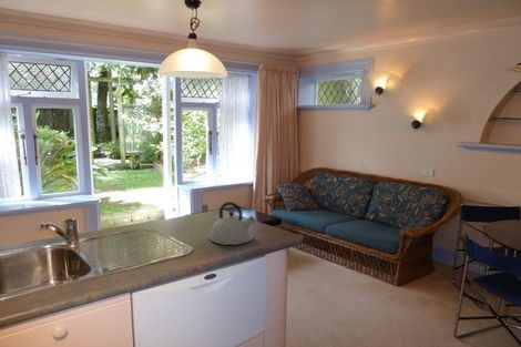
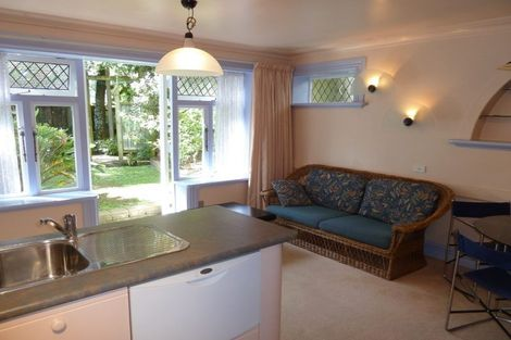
- kettle [210,201,256,246]
